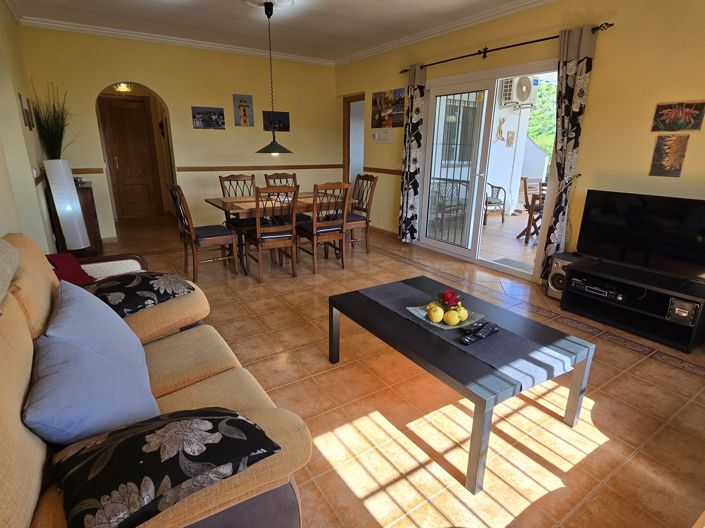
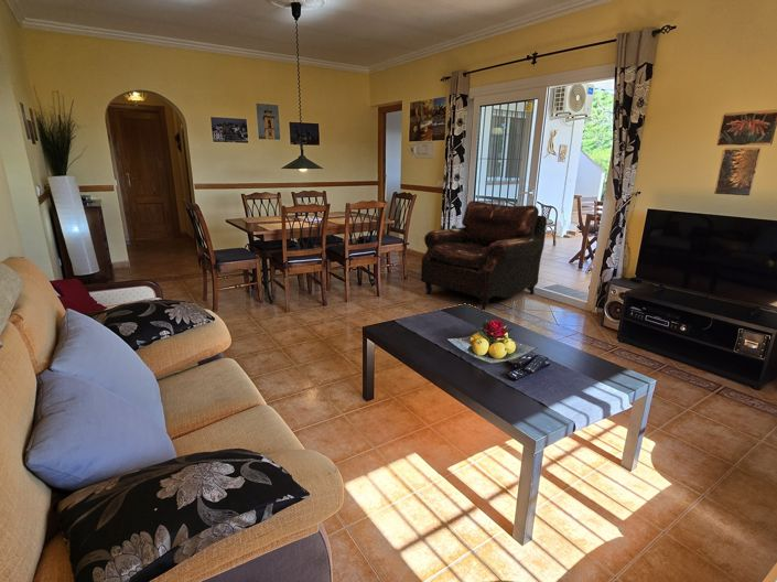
+ leather [420,200,548,311]
